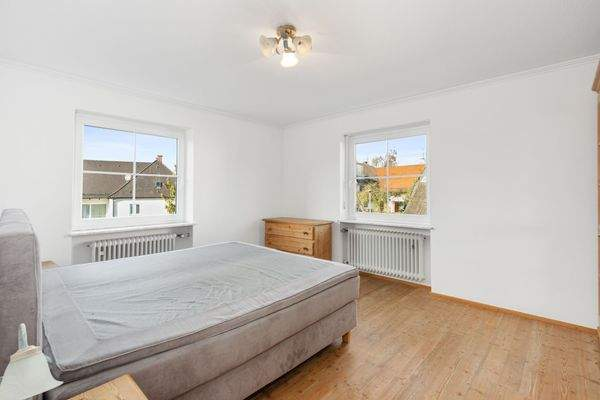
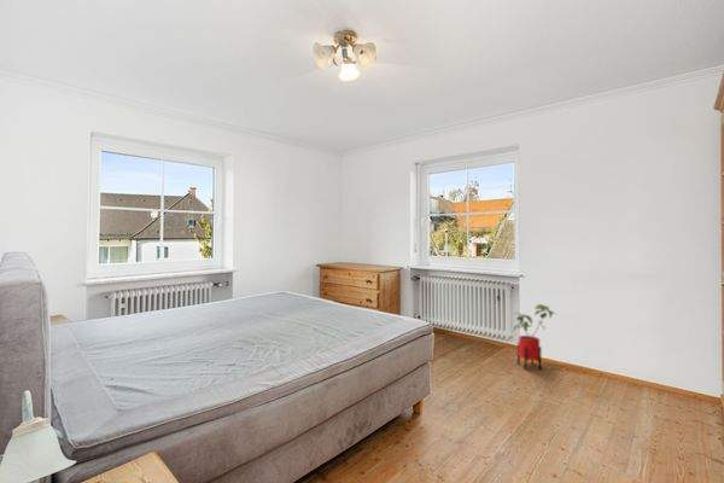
+ house plant [513,303,556,371]
